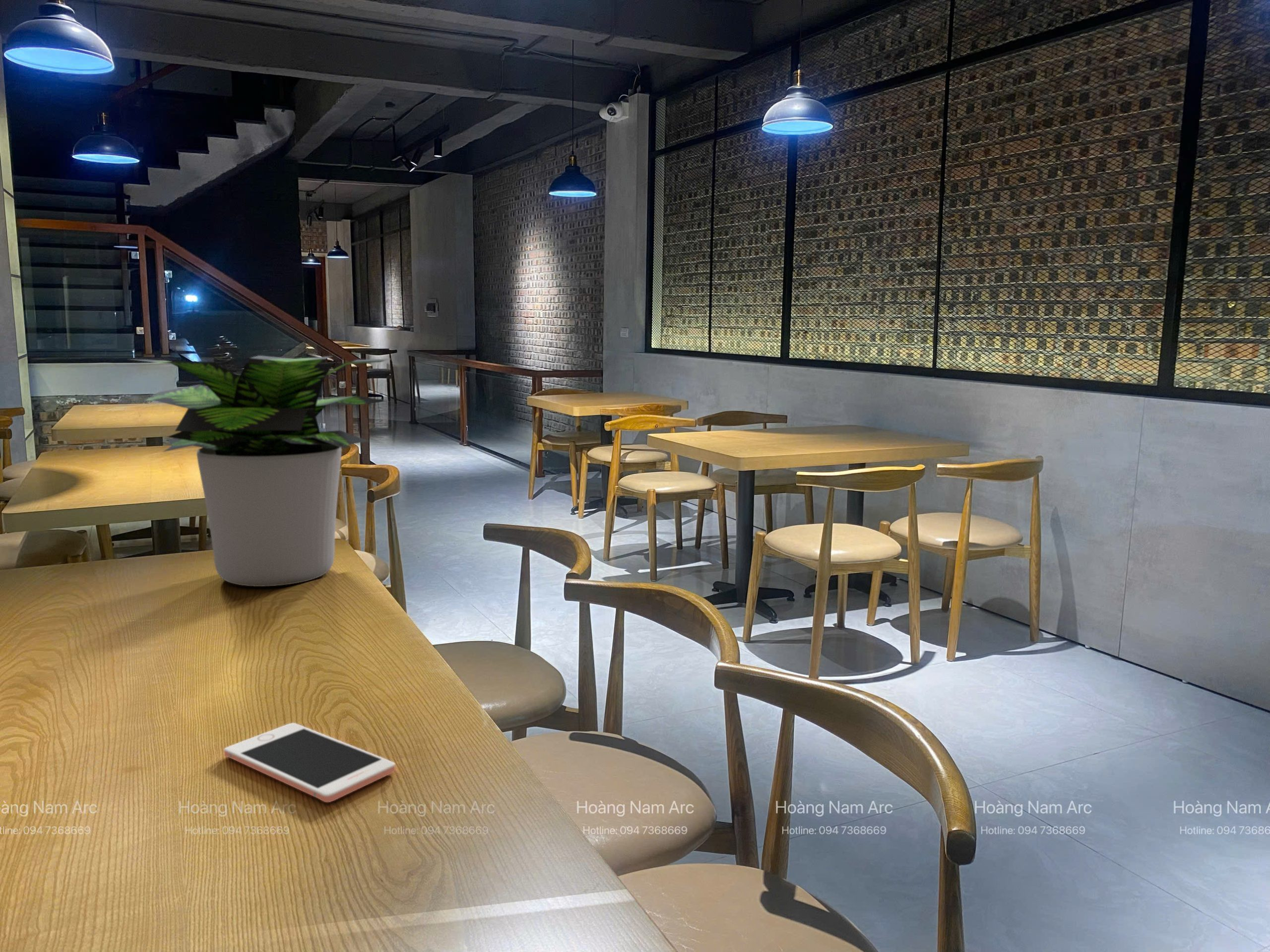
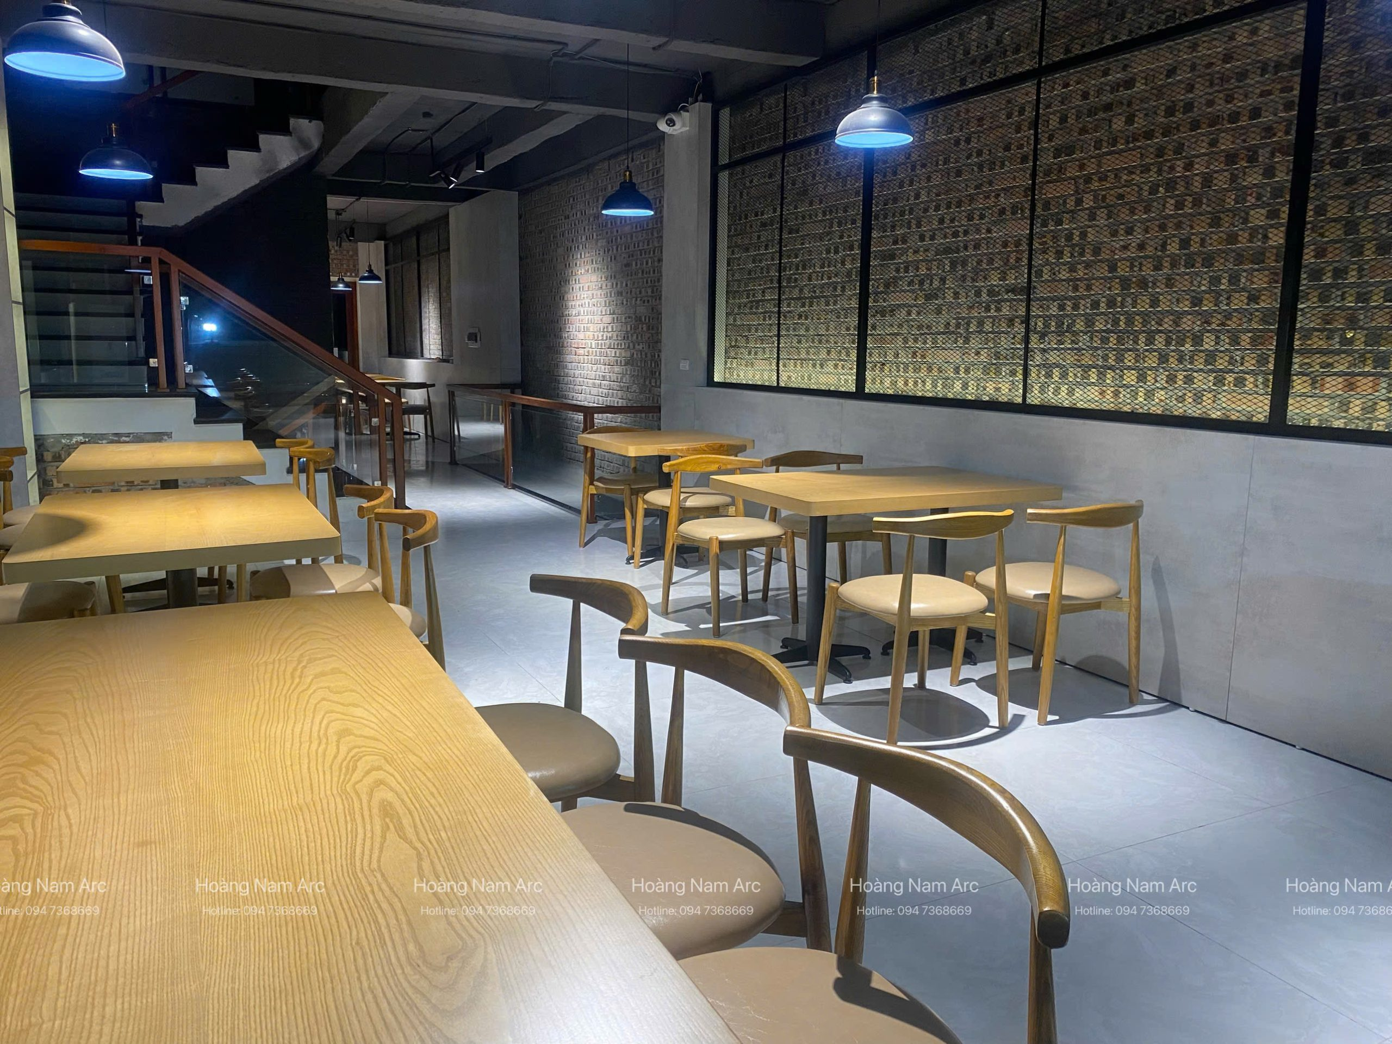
- potted plant [112,355,392,587]
- cell phone [223,722,396,803]
